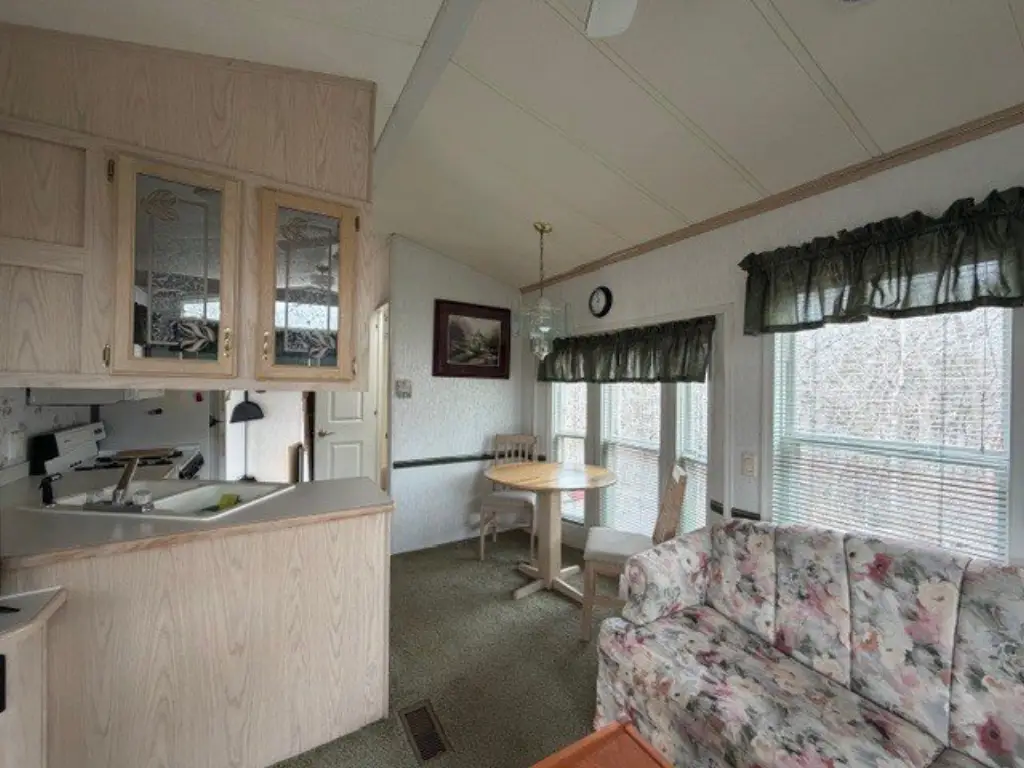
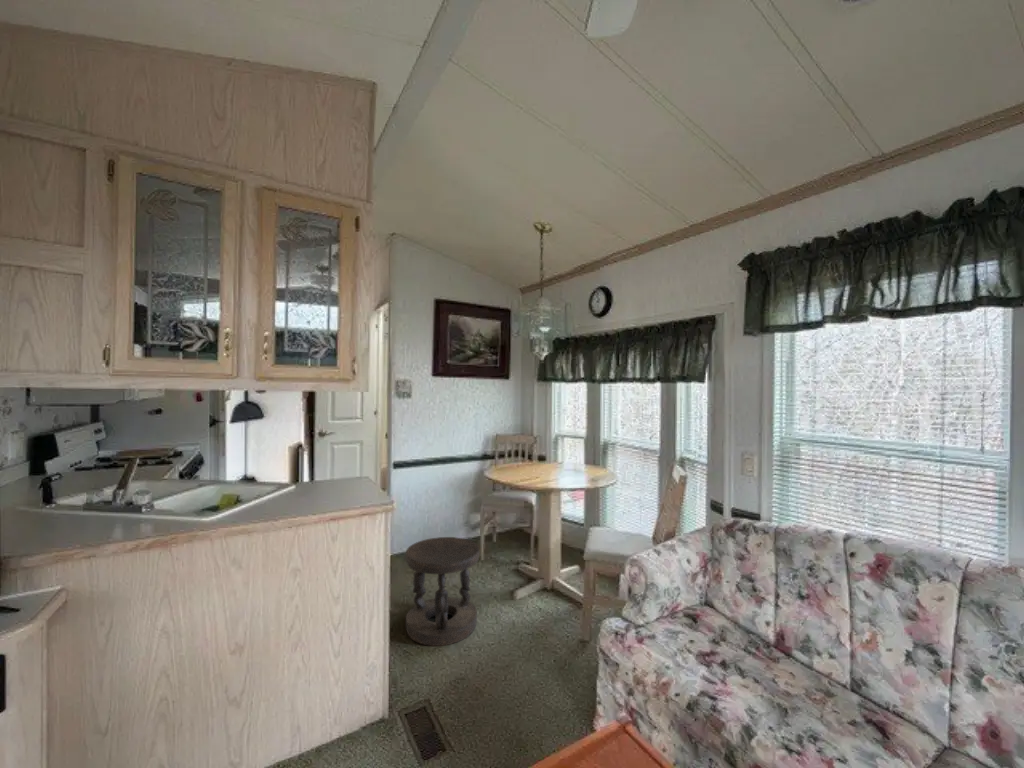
+ stool [405,536,480,647]
